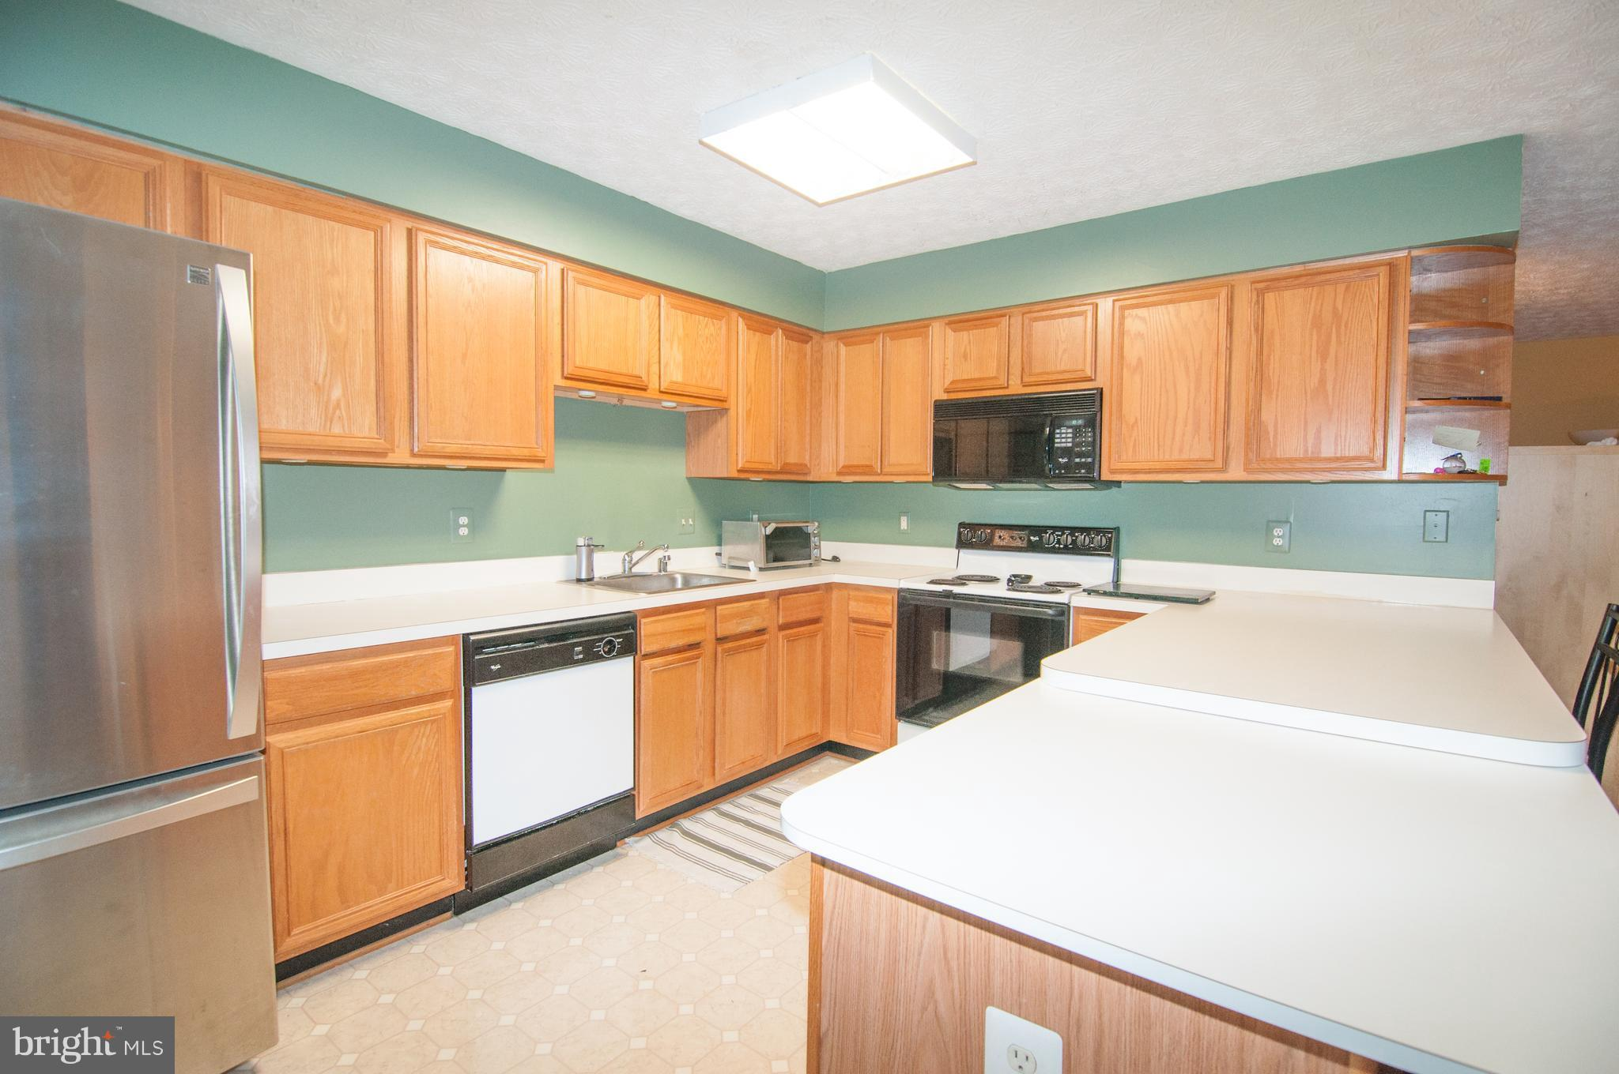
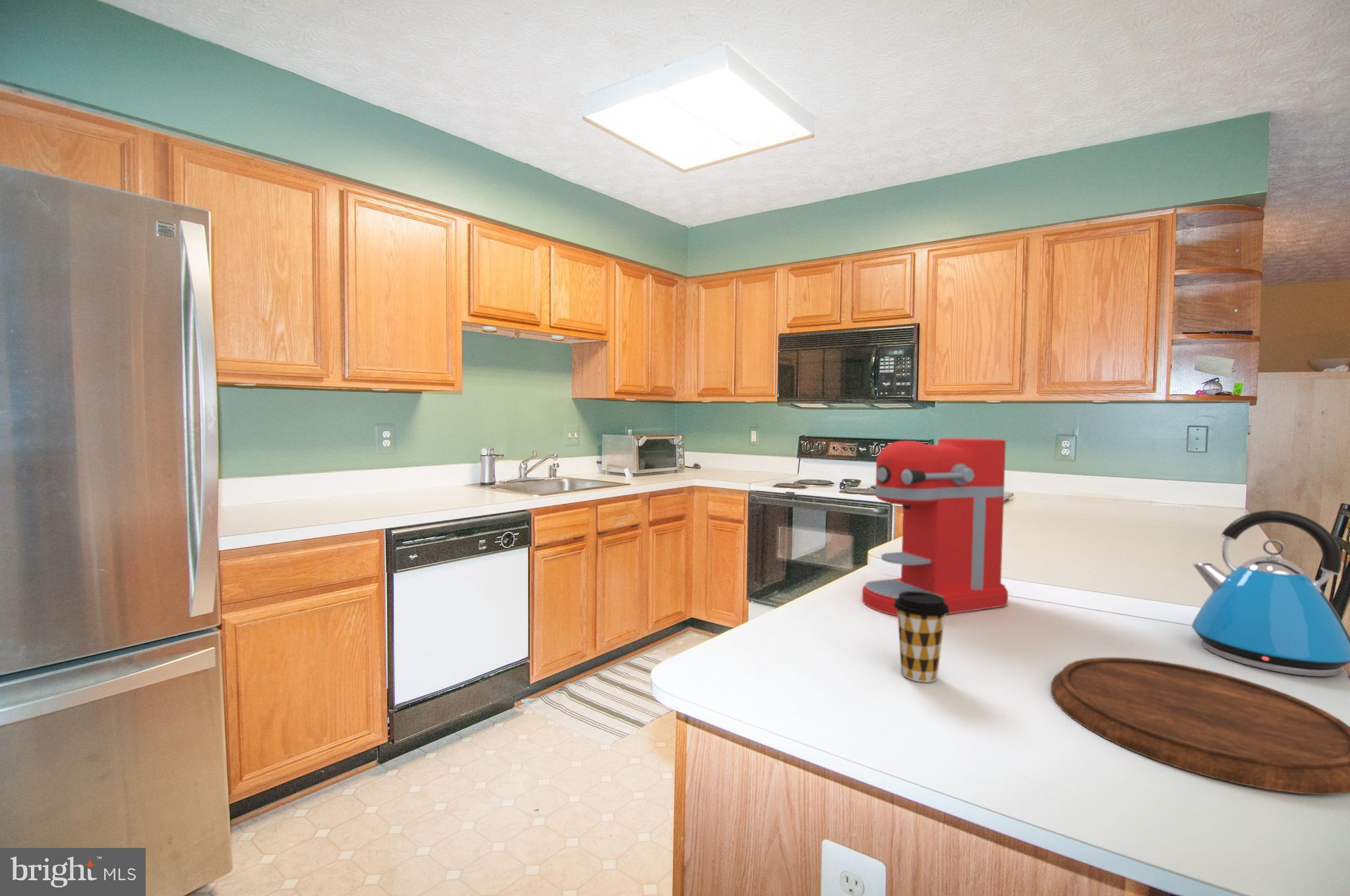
+ coffee maker [862,437,1009,617]
+ kettle [1191,509,1350,677]
+ coffee cup [894,592,949,683]
+ cutting board [1051,657,1350,795]
